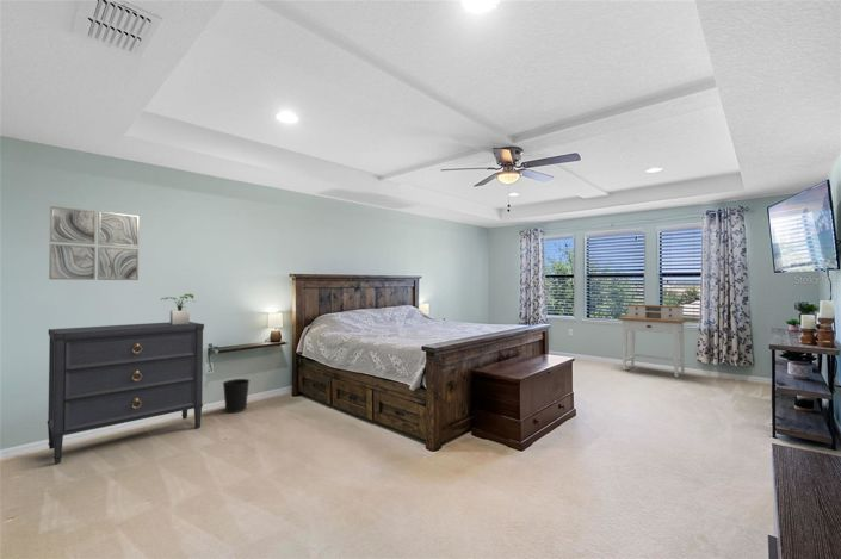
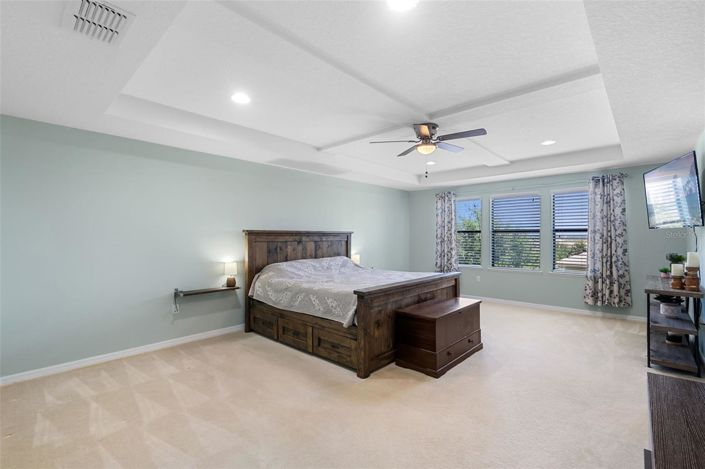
- wastebasket [222,378,251,414]
- dresser [47,321,205,465]
- wall art [48,205,141,281]
- potted plant [161,293,196,325]
- desk [617,303,690,379]
